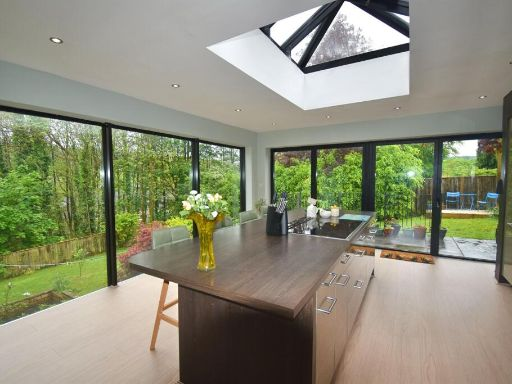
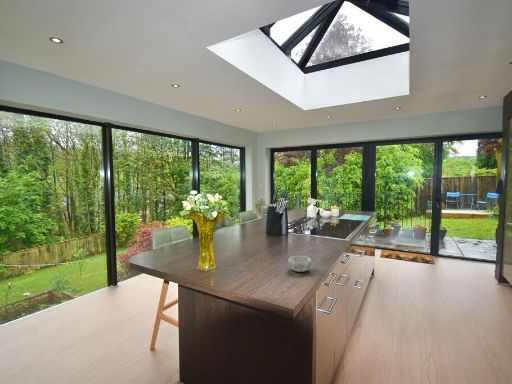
+ decorative bowl [288,255,315,273]
